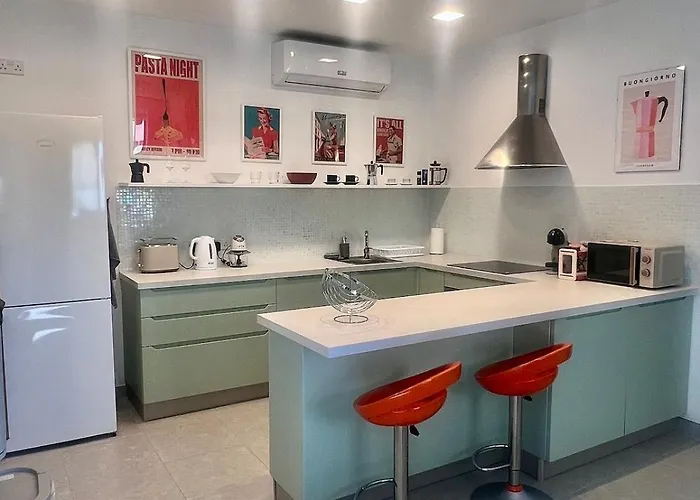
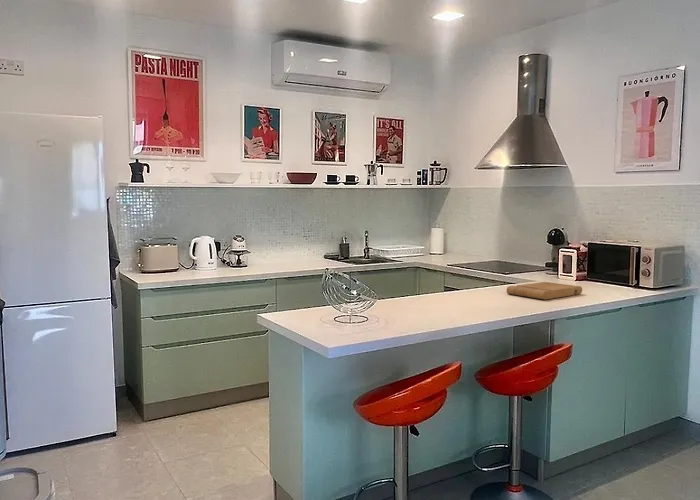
+ cutting board [506,281,583,301]
